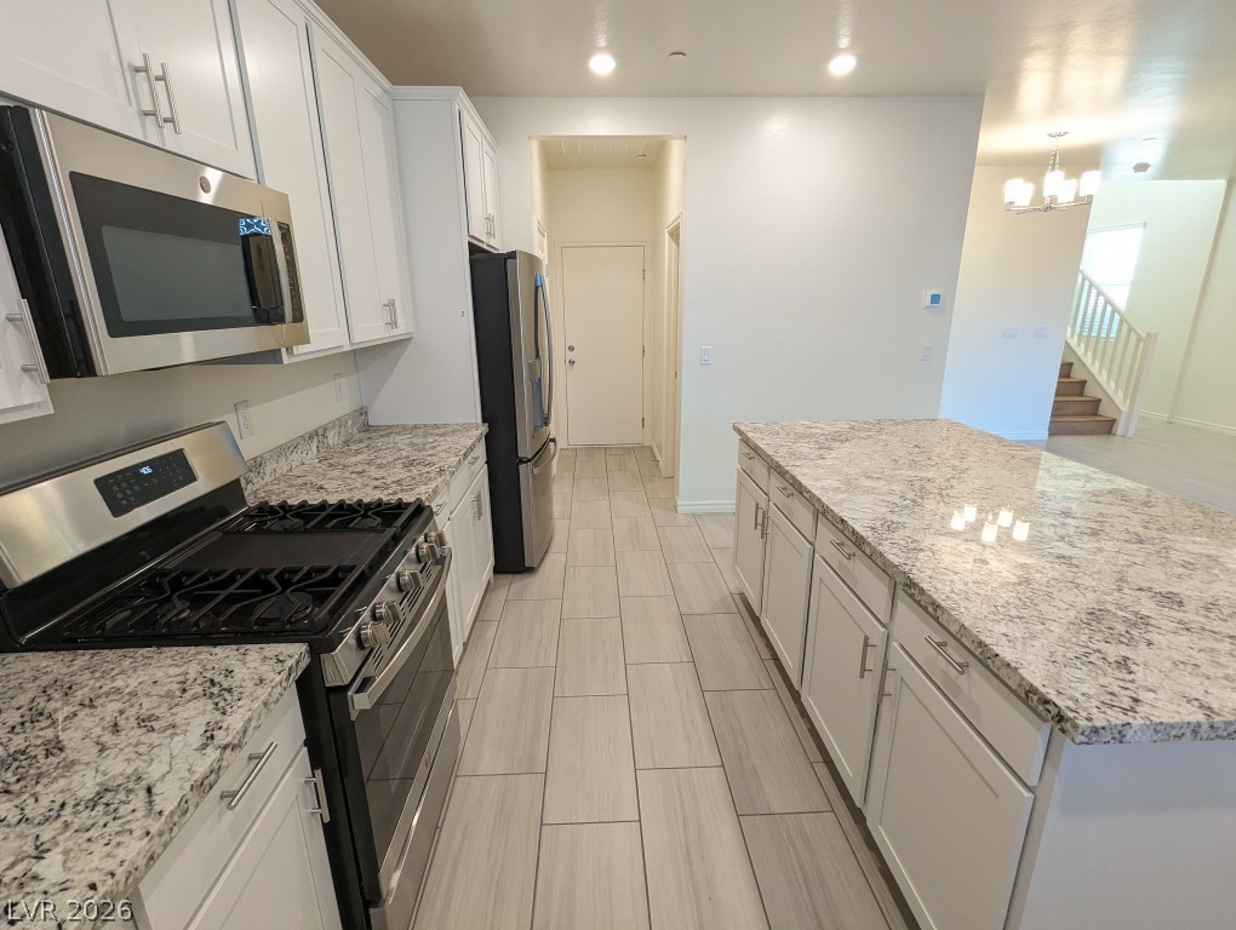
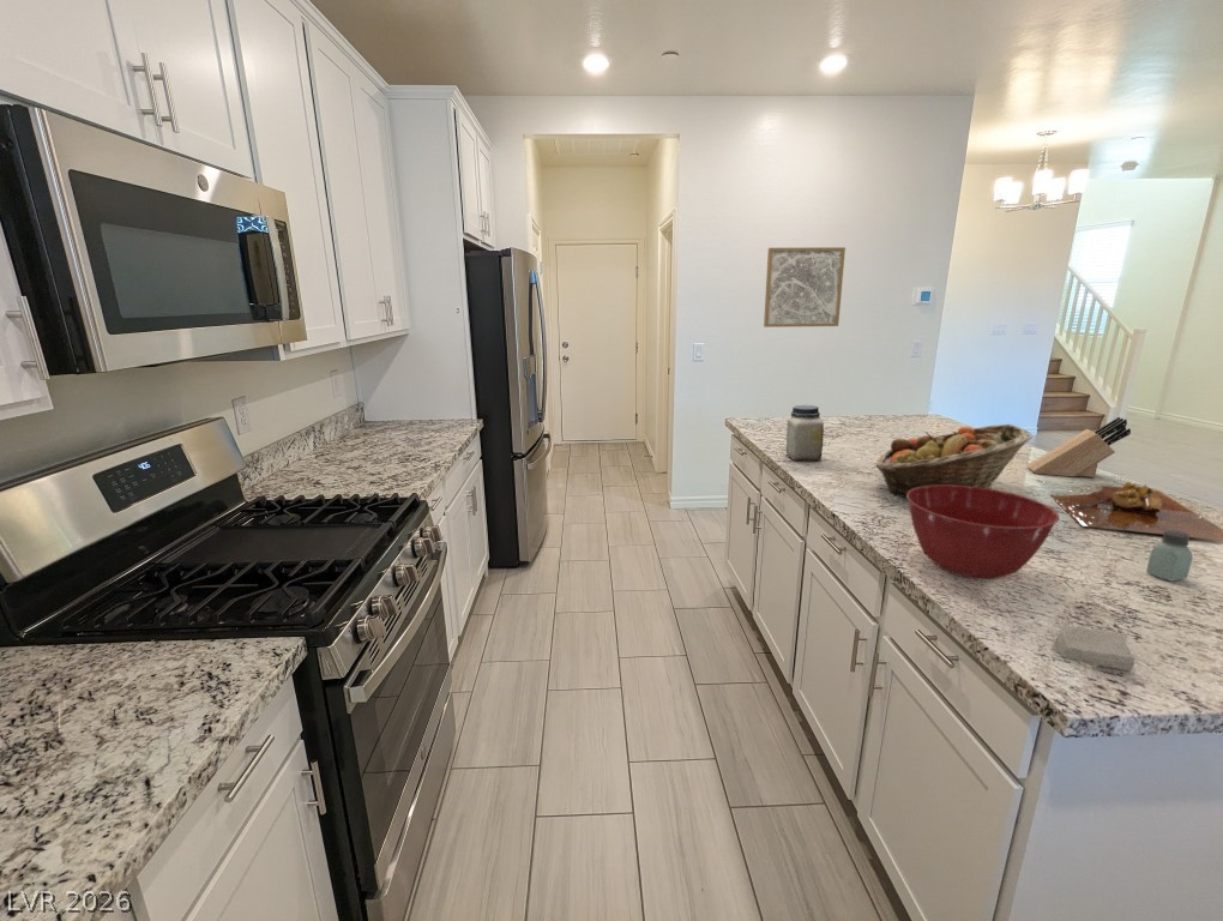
+ mixing bowl [906,484,1060,582]
+ wall art [763,246,847,329]
+ saltshaker [1145,530,1194,582]
+ fruit basket [874,423,1032,499]
+ jar [785,404,825,462]
+ cutting board [1034,478,1223,542]
+ soap bar [1053,625,1135,672]
+ knife block [1025,416,1132,478]
